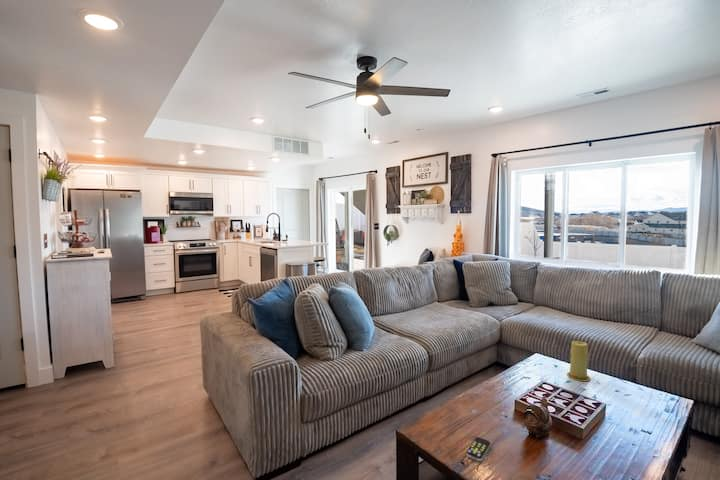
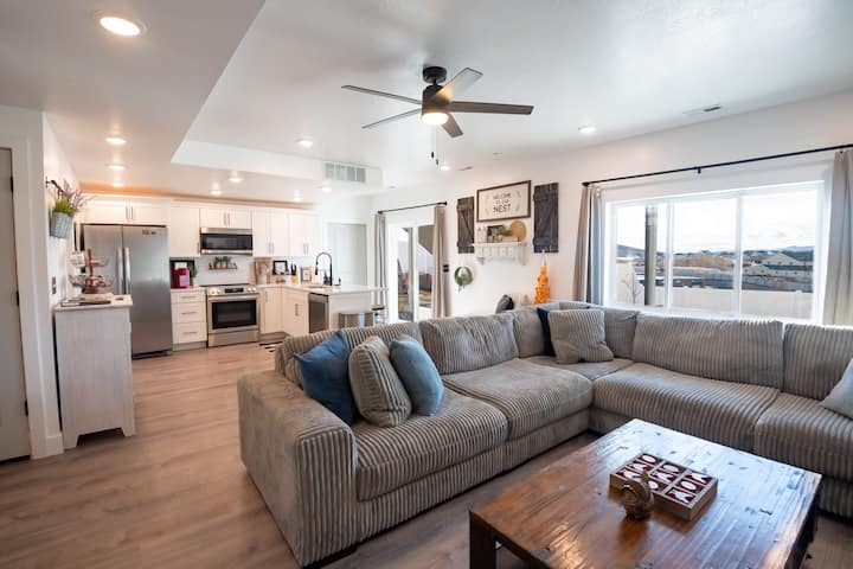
- remote control [465,436,491,462]
- candle [566,340,591,382]
